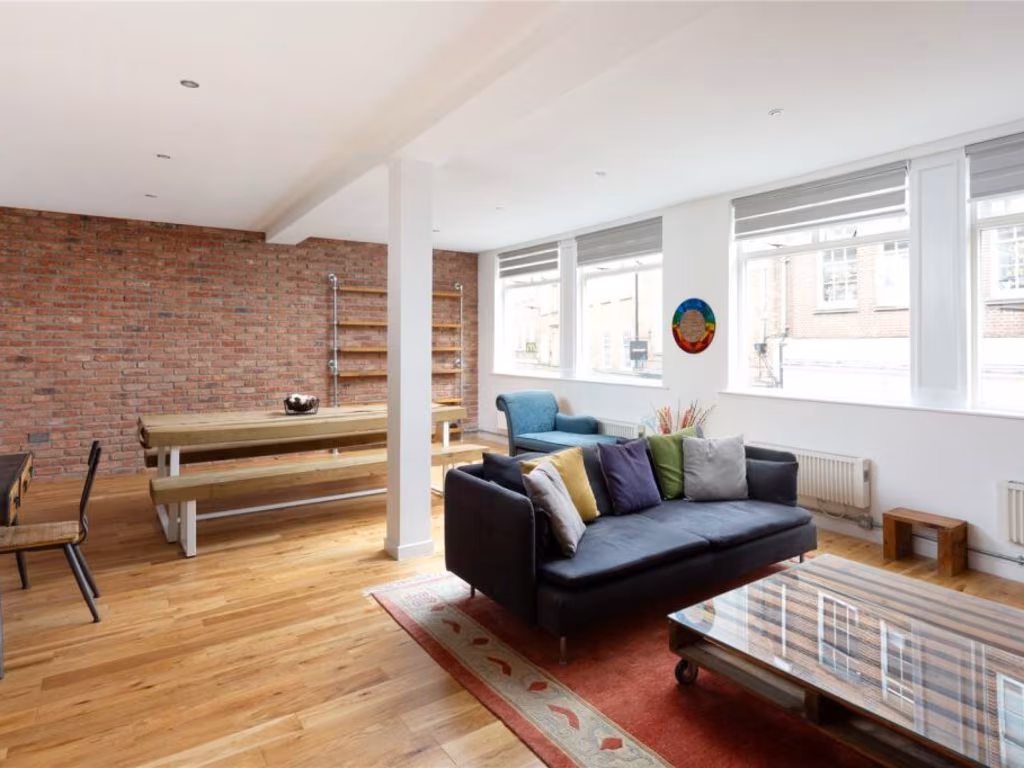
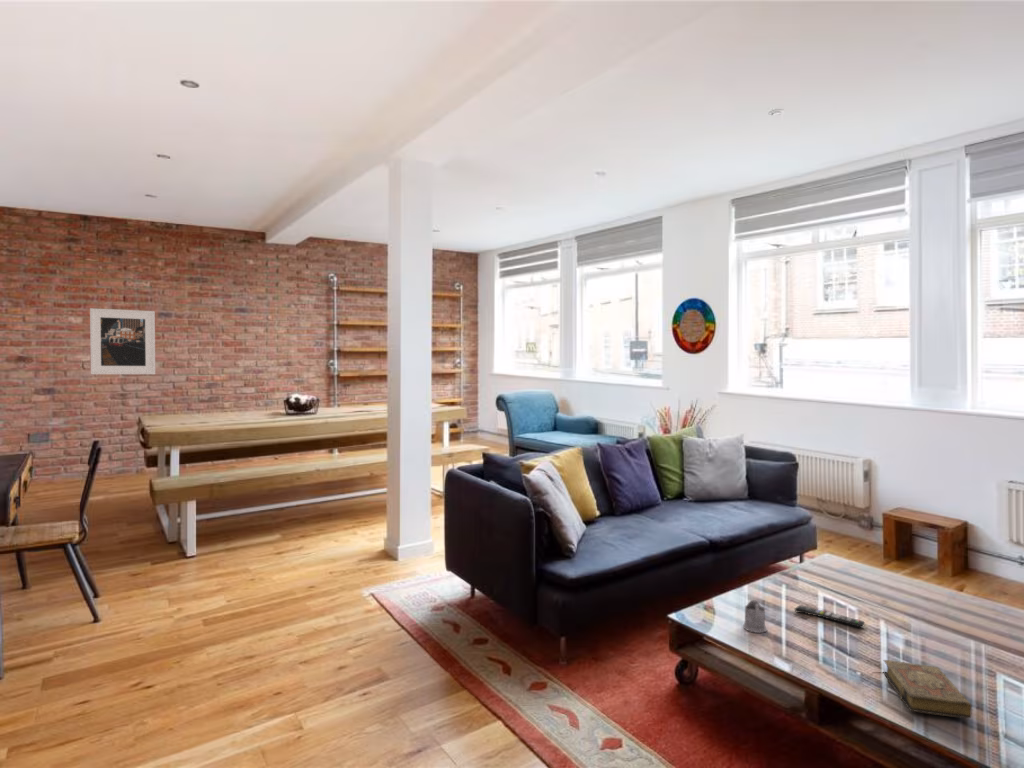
+ book [883,659,973,719]
+ remote control [794,604,866,629]
+ tea glass holder [742,599,768,634]
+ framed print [89,307,156,375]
